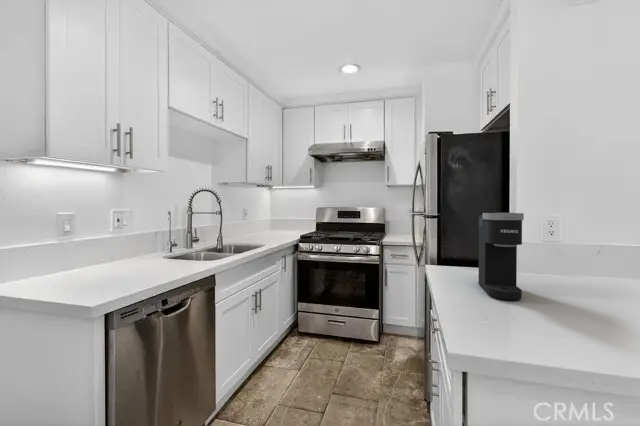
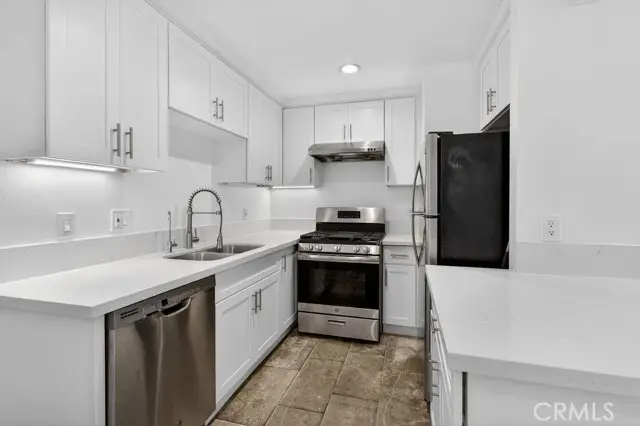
- coffee maker [478,212,525,301]
